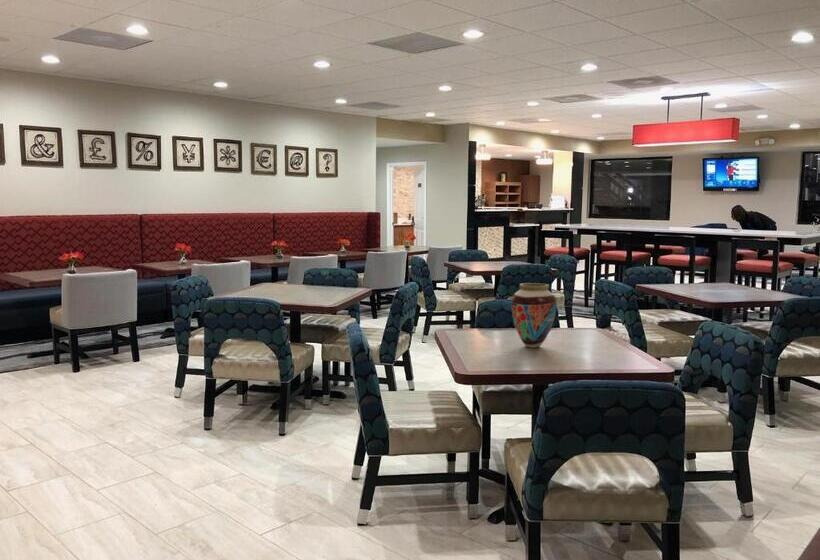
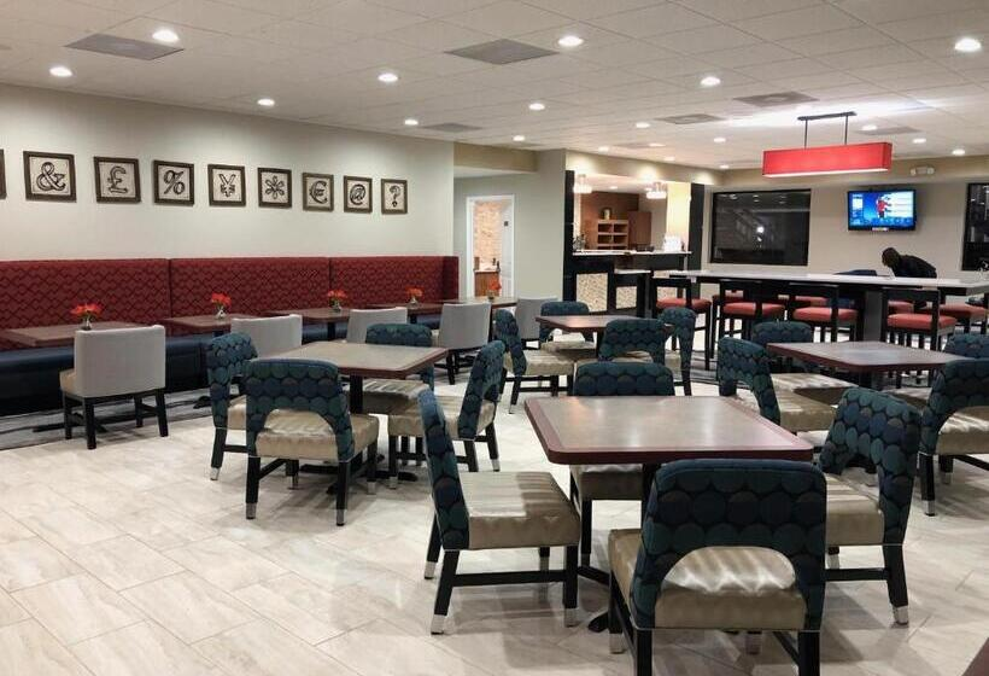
- vase [510,282,558,349]
